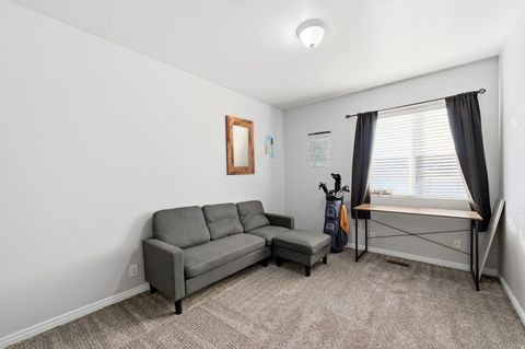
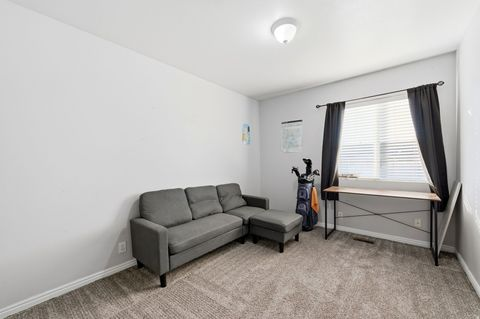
- home mirror [224,114,256,176]
